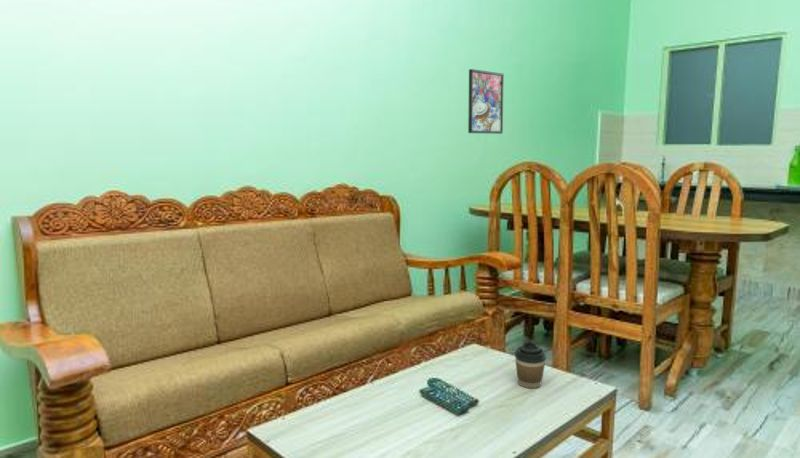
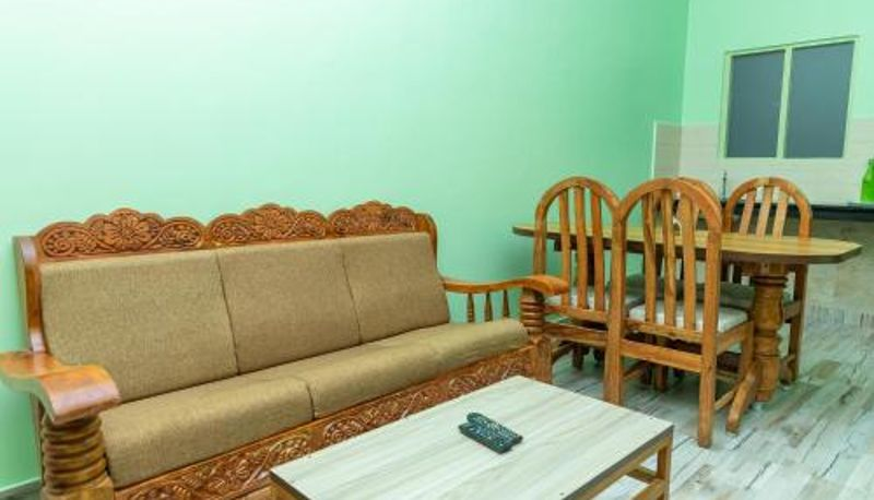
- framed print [467,68,505,135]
- coffee cup [514,341,547,389]
